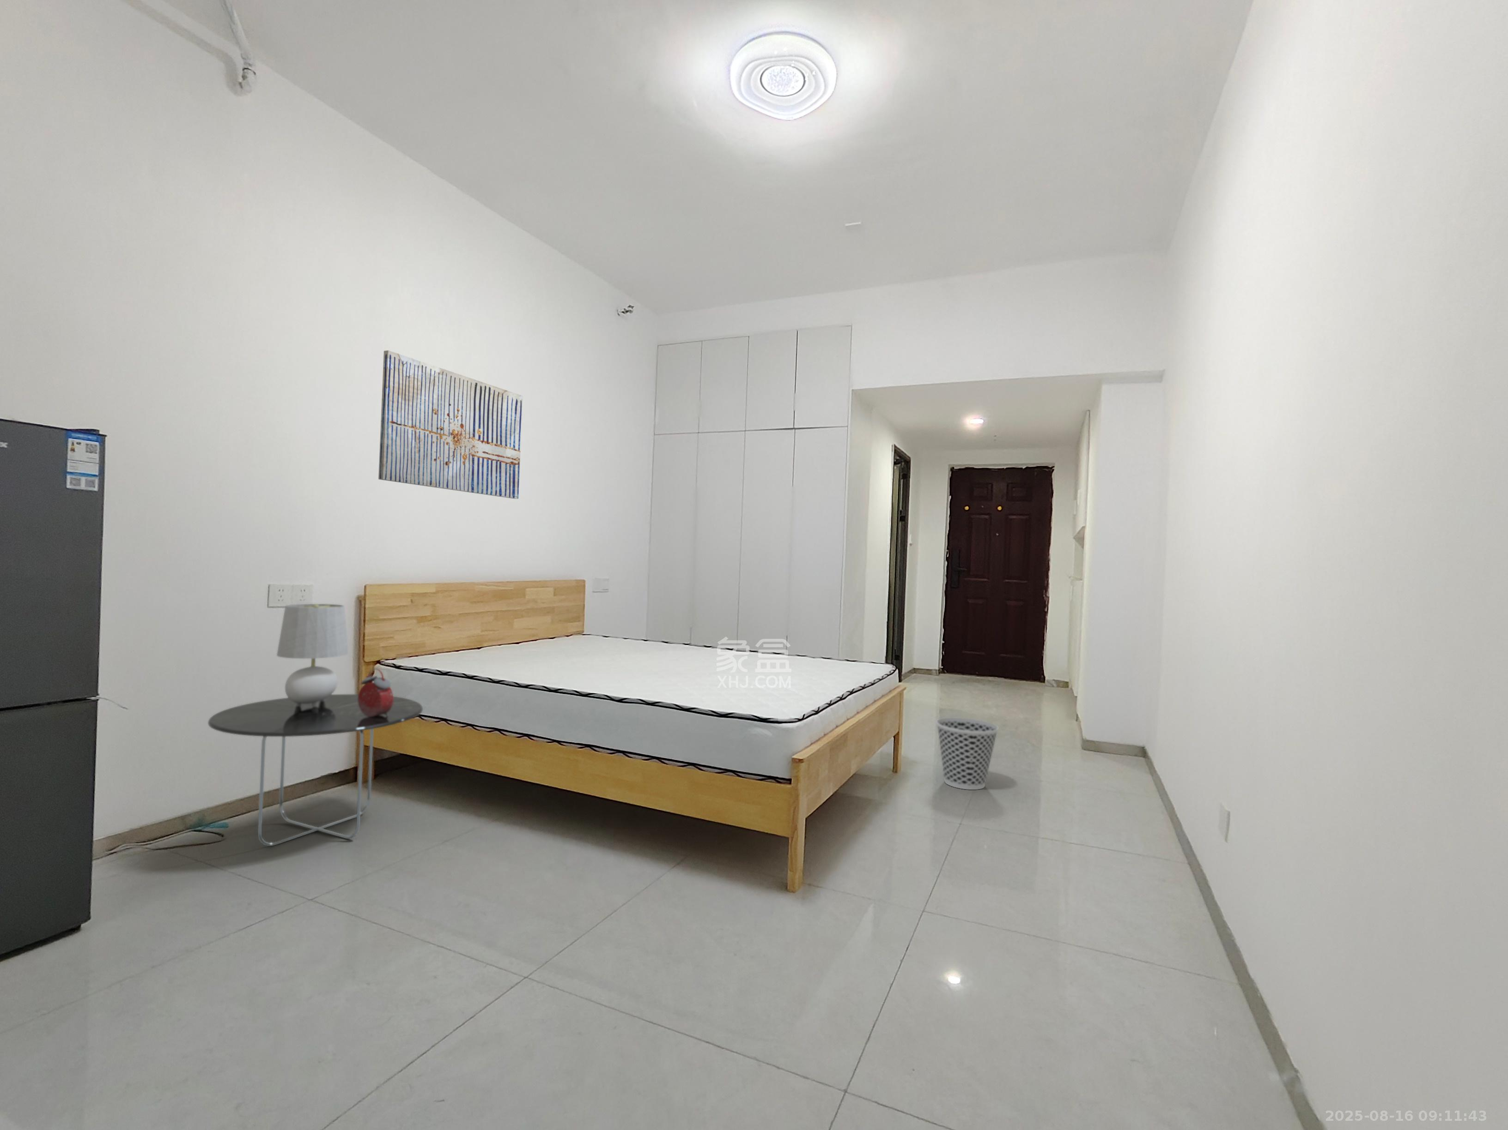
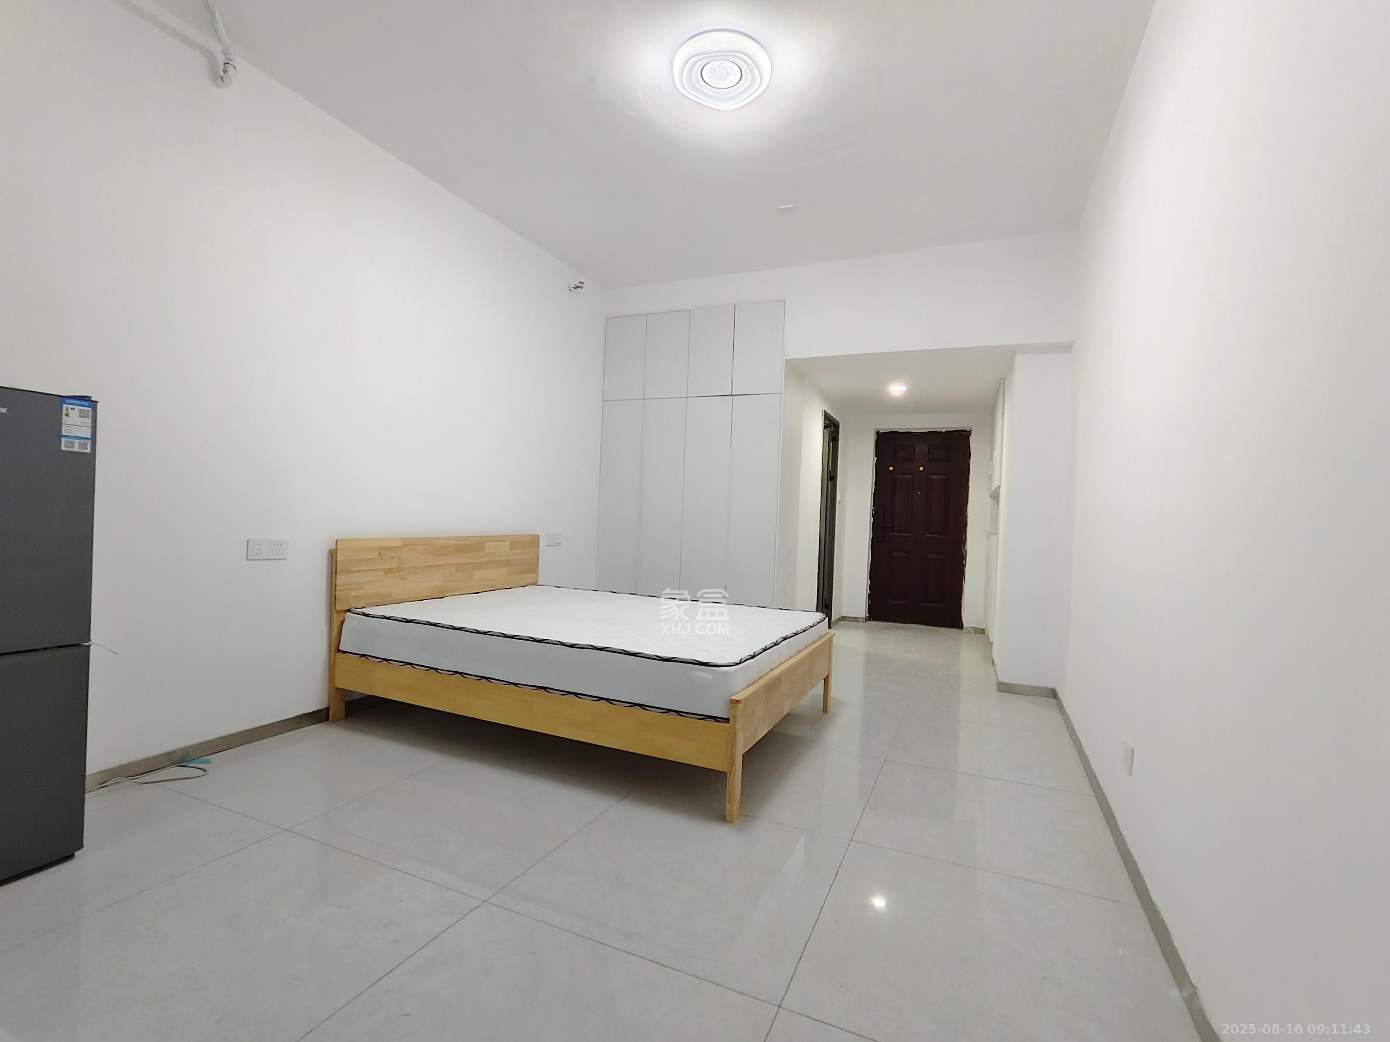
- alarm clock [359,668,394,717]
- side table [208,693,424,846]
- table lamp [277,603,349,707]
- wastebasket [936,717,1000,791]
- wall art [378,350,524,500]
